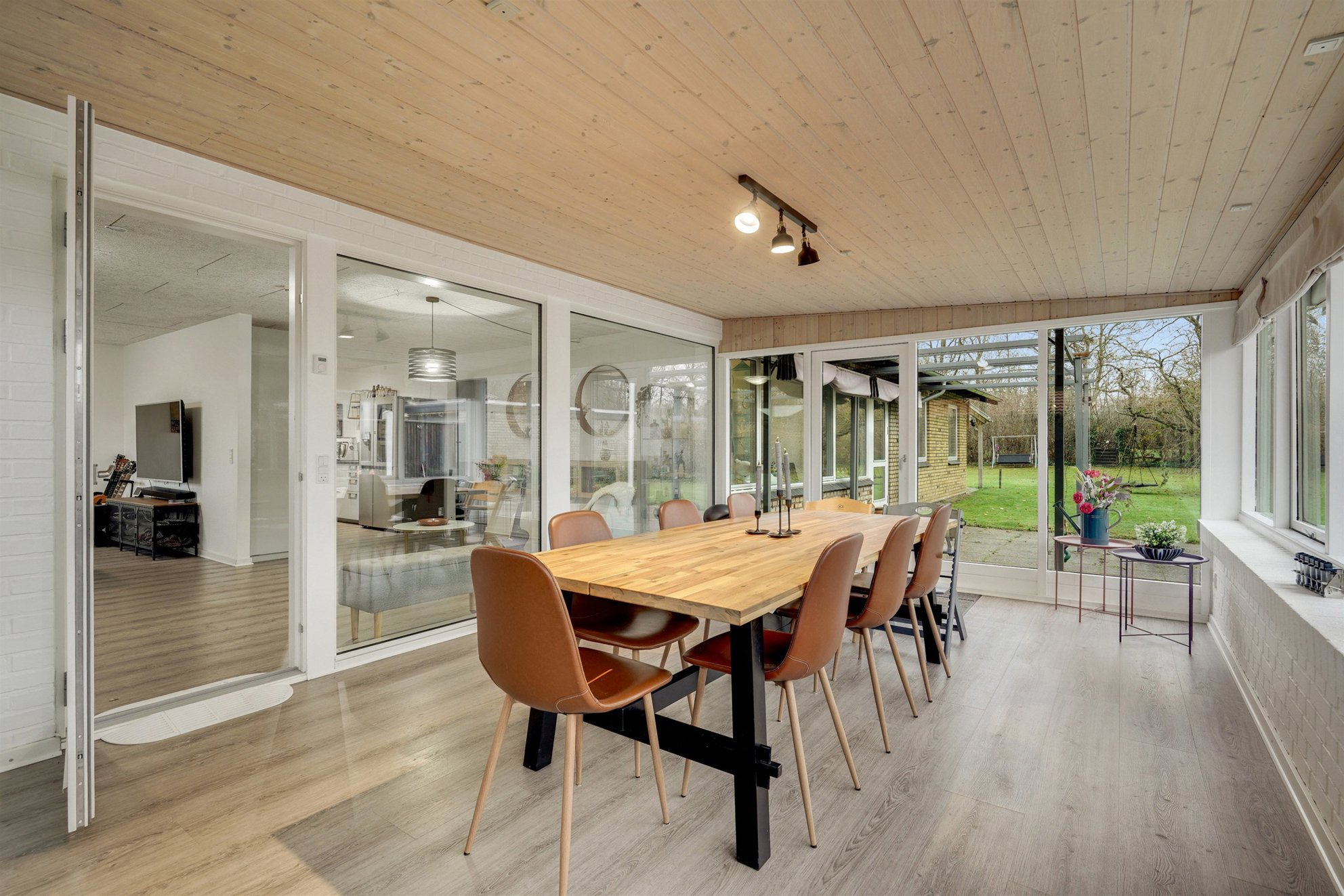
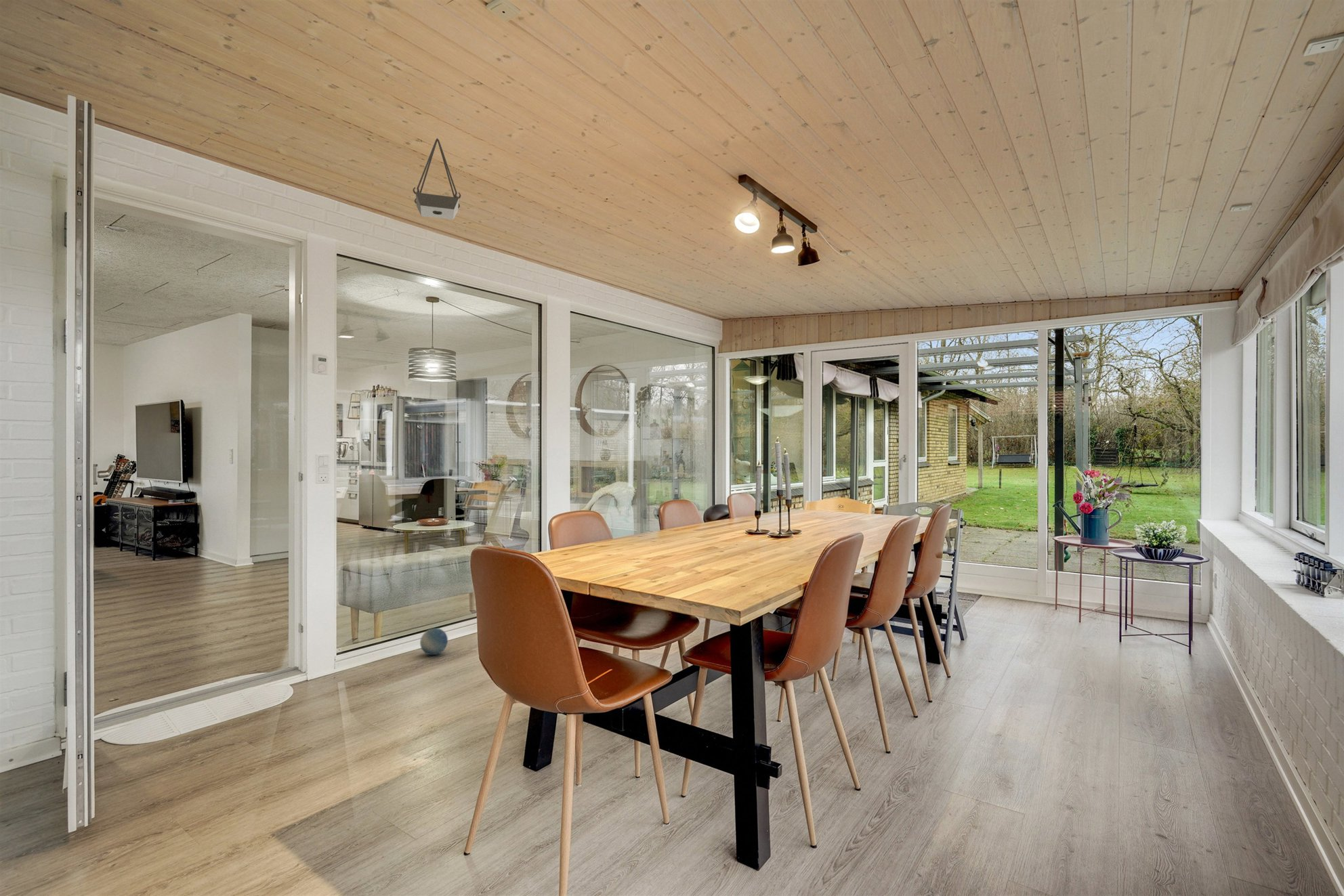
+ hanging planter [412,137,461,220]
+ decorative ball [419,627,448,656]
